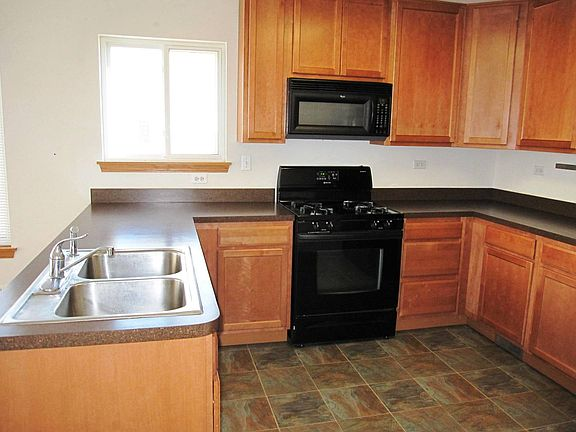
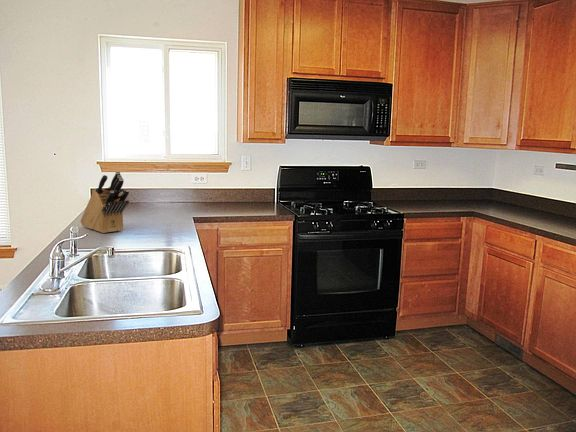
+ knife block [80,170,130,234]
